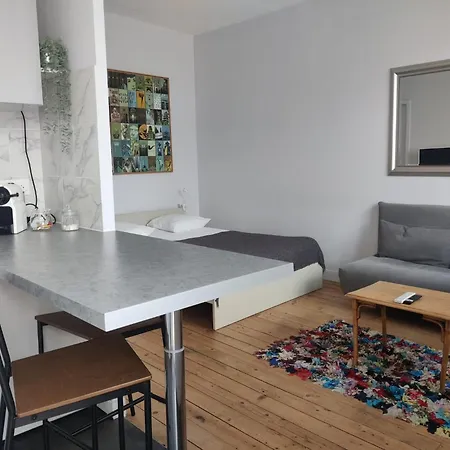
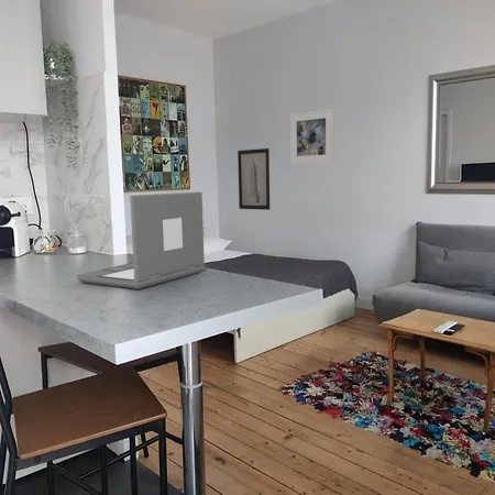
+ wall art [237,147,271,211]
+ laptop [76,191,206,290]
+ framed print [289,108,334,166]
